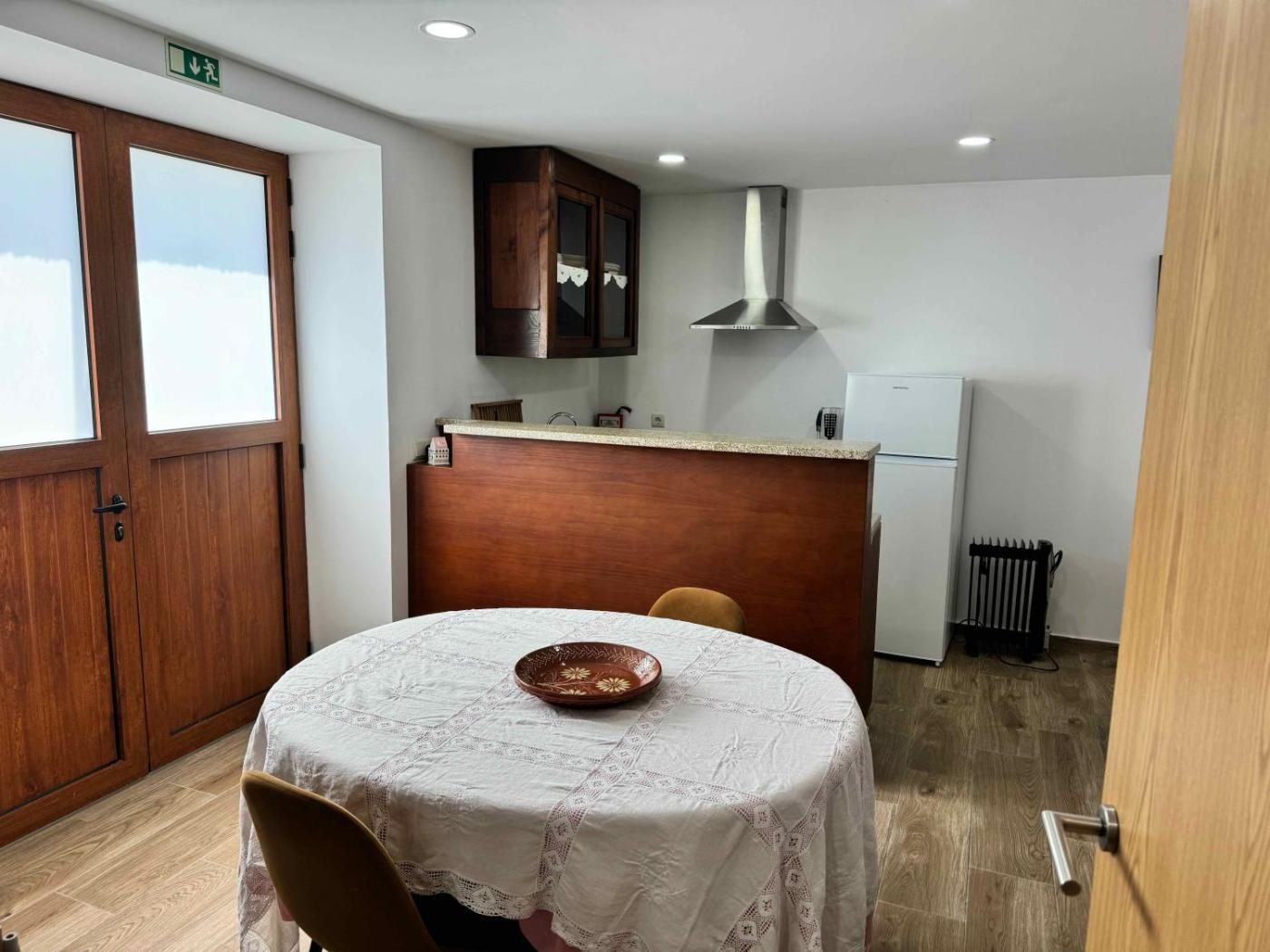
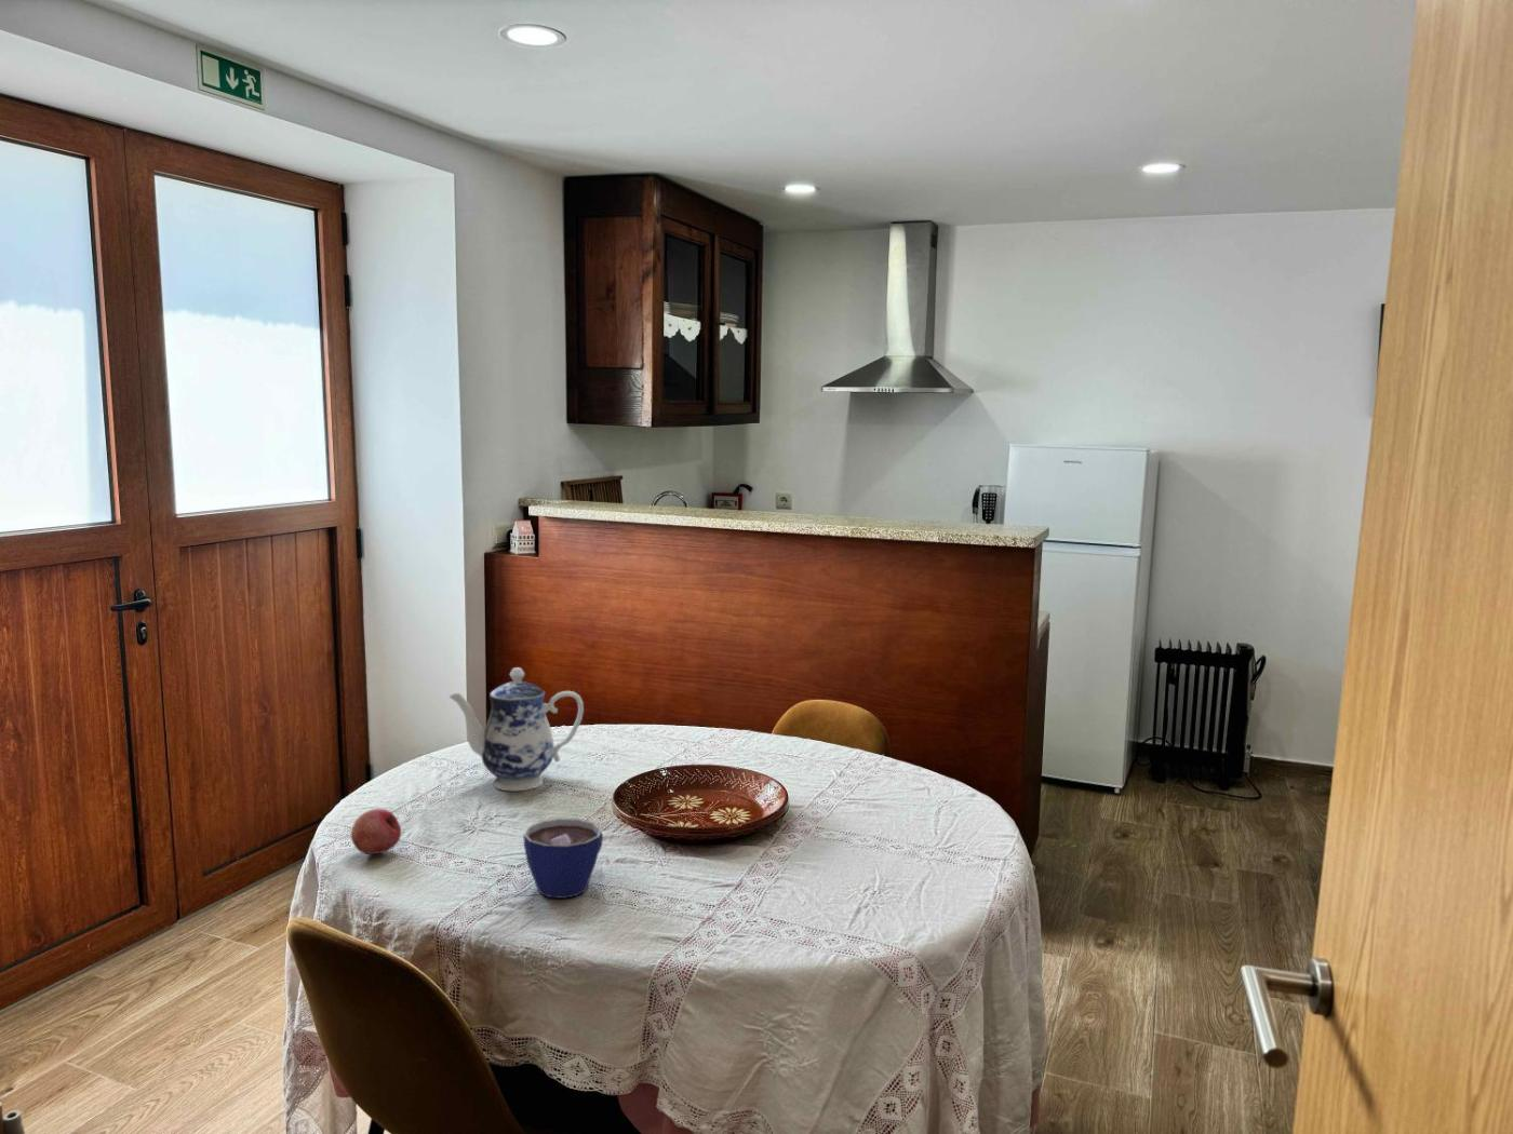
+ teapot [448,666,585,792]
+ fruit [350,808,401,855]
+ cup [522,817,604,899]
